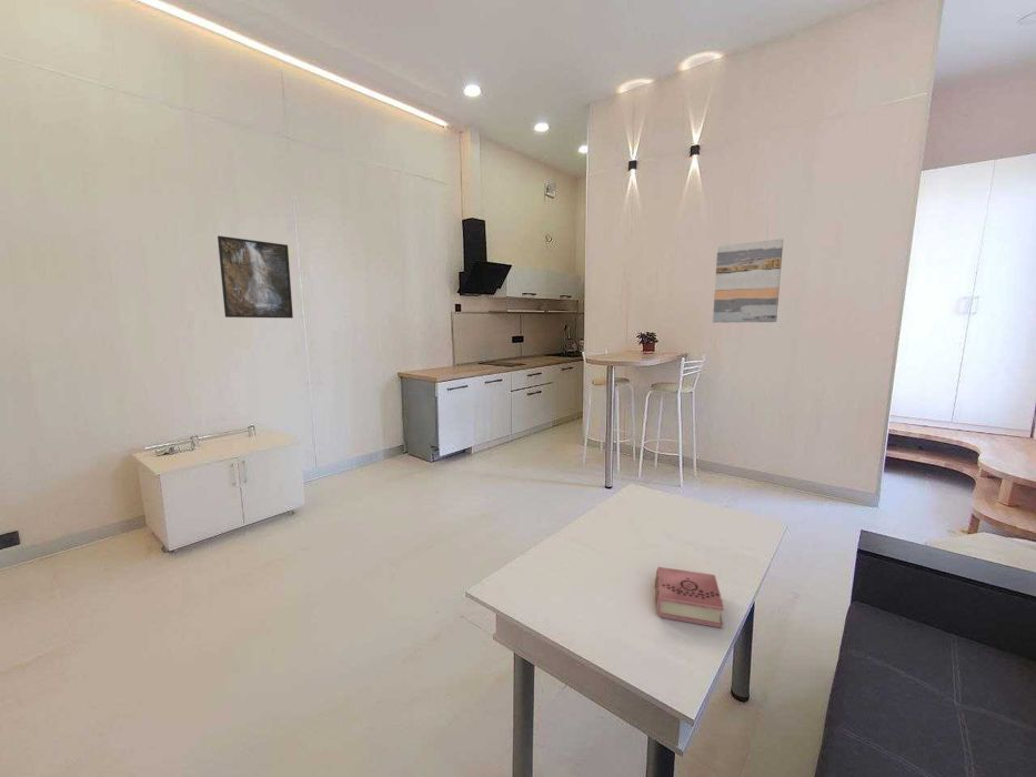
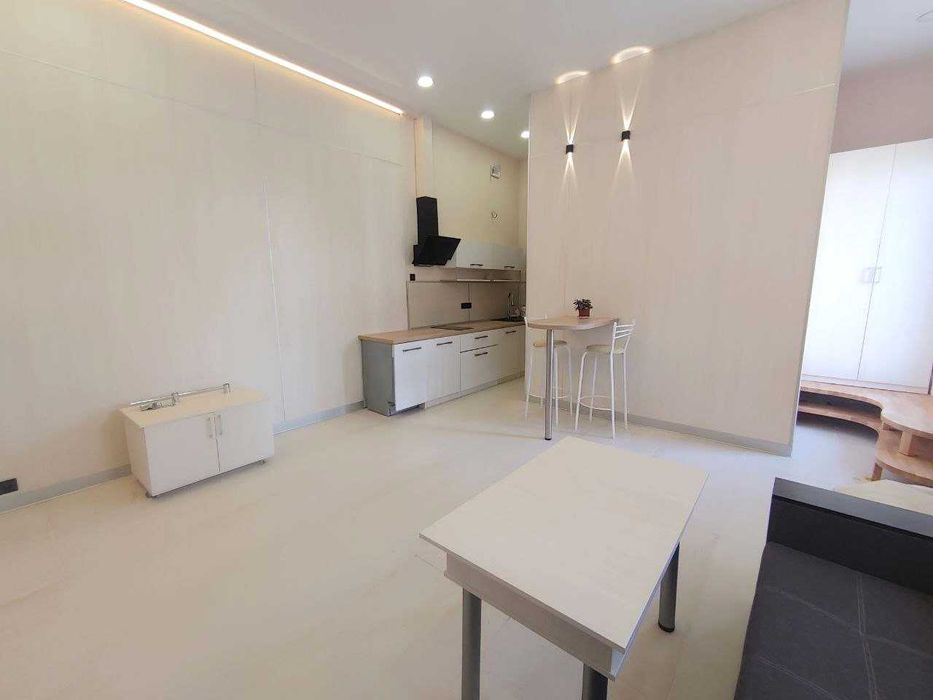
- wall art [712,238,784,323]
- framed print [217,235,294,320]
- book [654,566,725,629]
